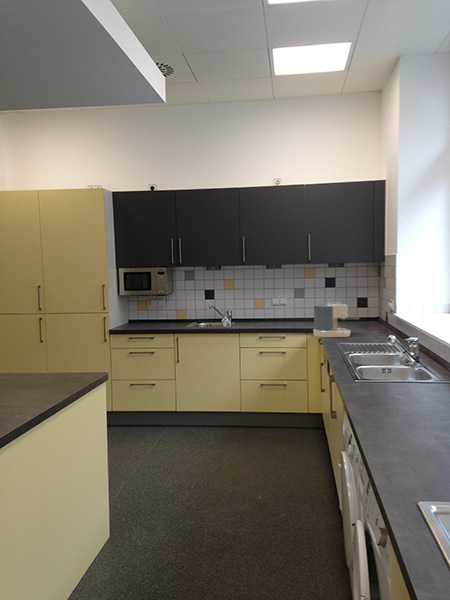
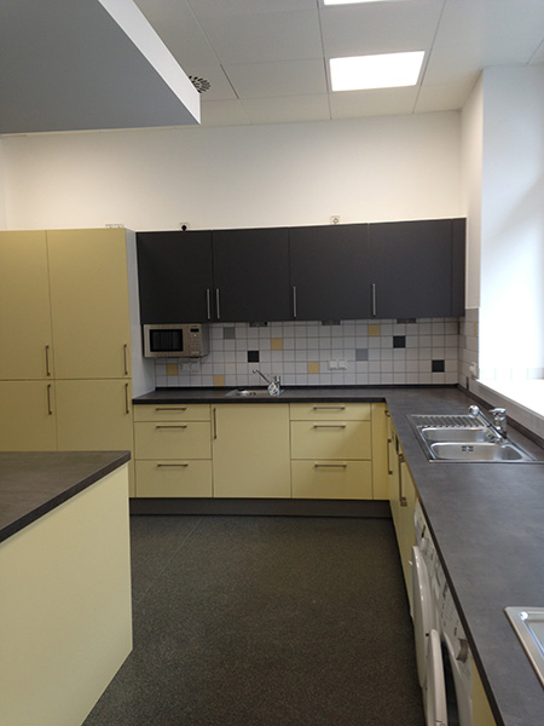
- coffee maker [312,302,360,338]
